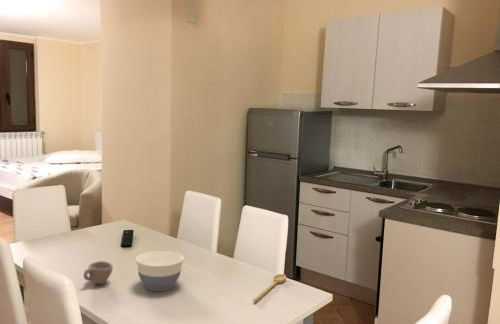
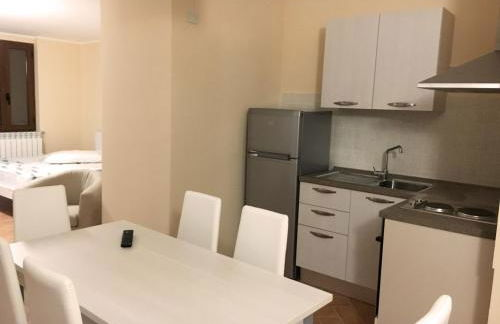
- cup [82,260,114,285]
- bowl [135,250,185,292]
- spoon [252,273,287,303]
